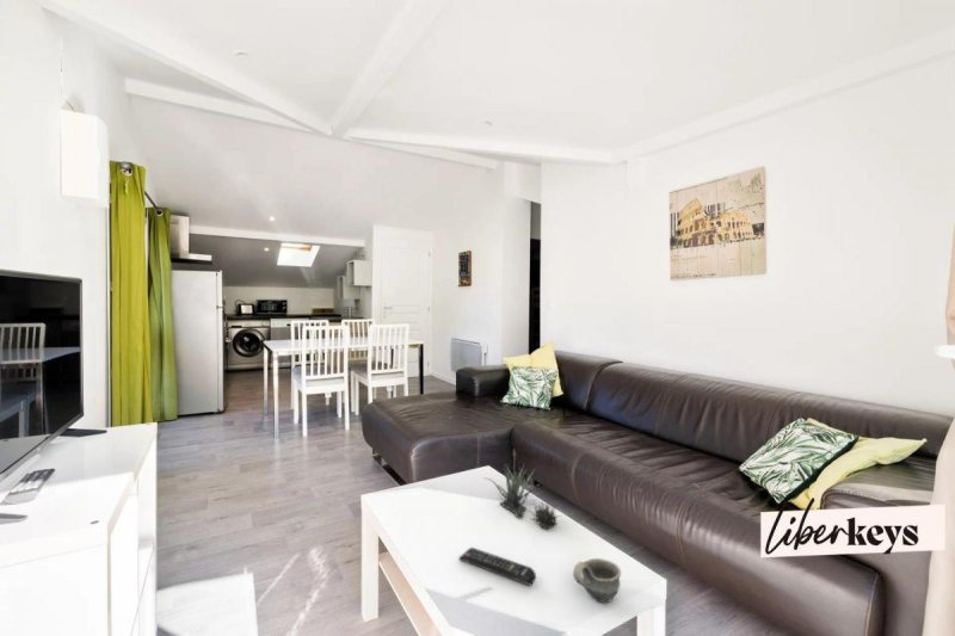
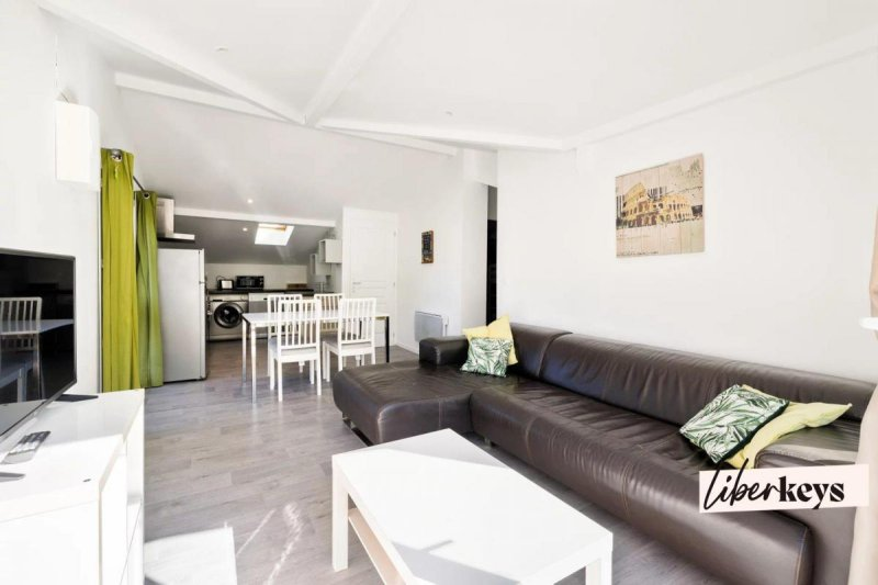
- succulent plant [482,449,562,531]
- remote control [458,547,537,587]
- cup [572,557,622,604]
